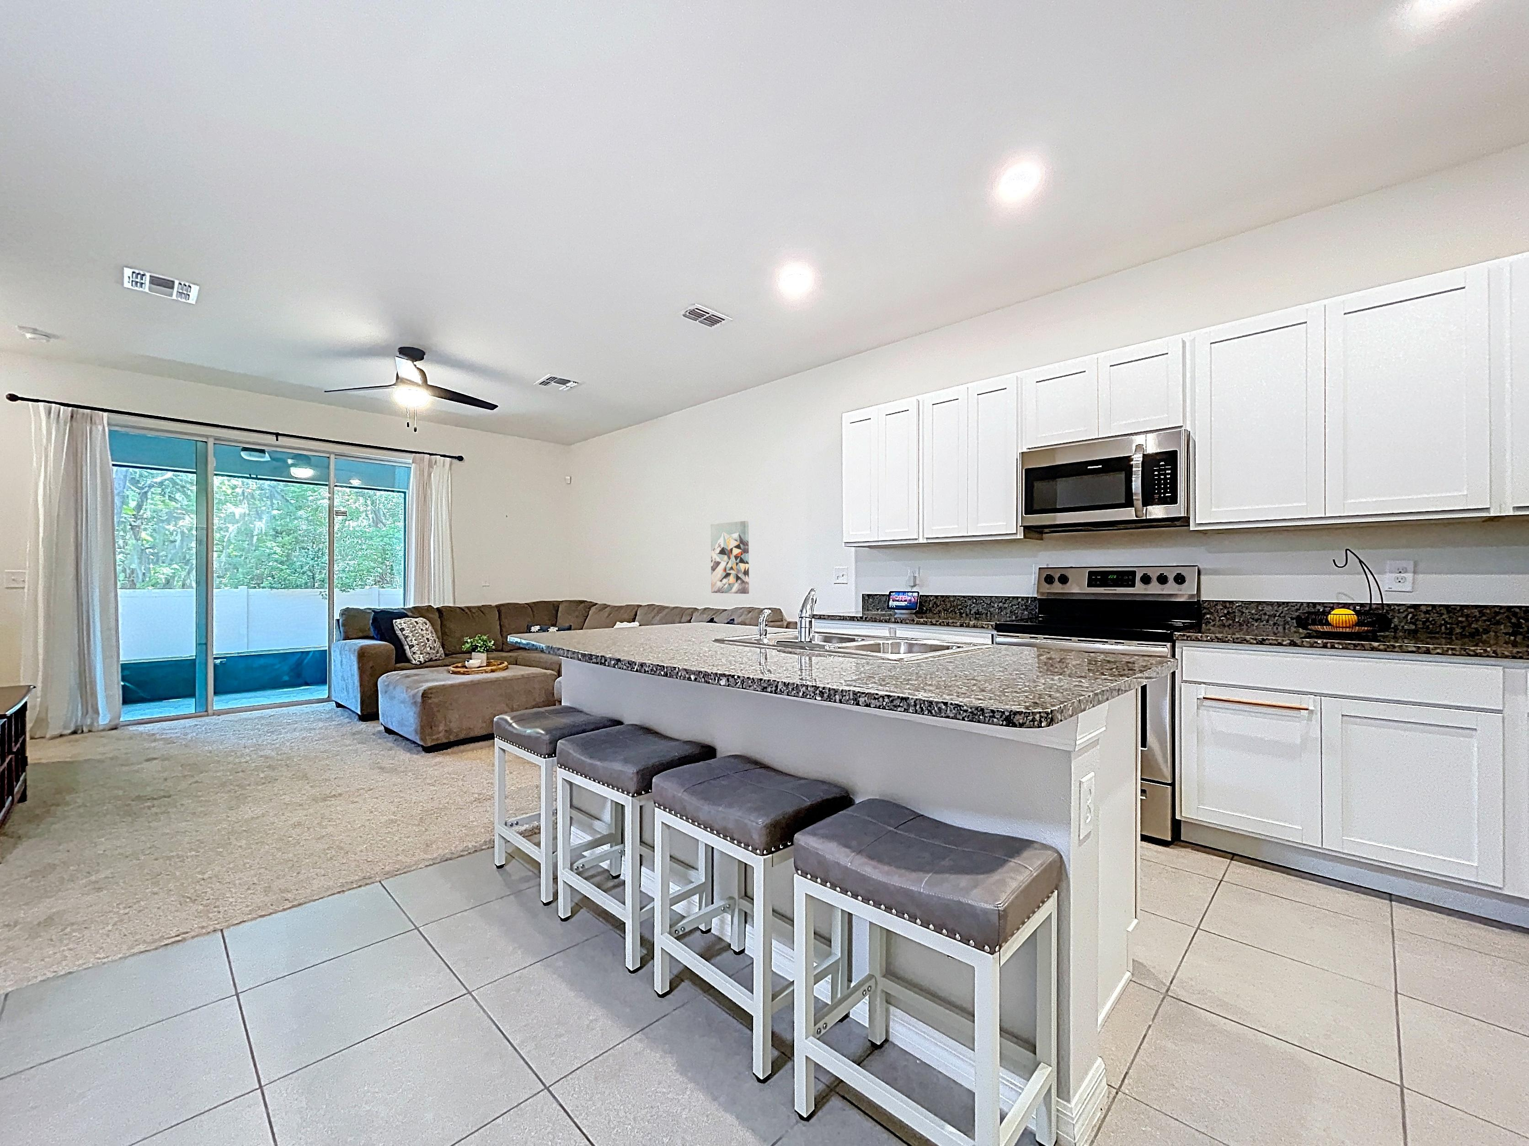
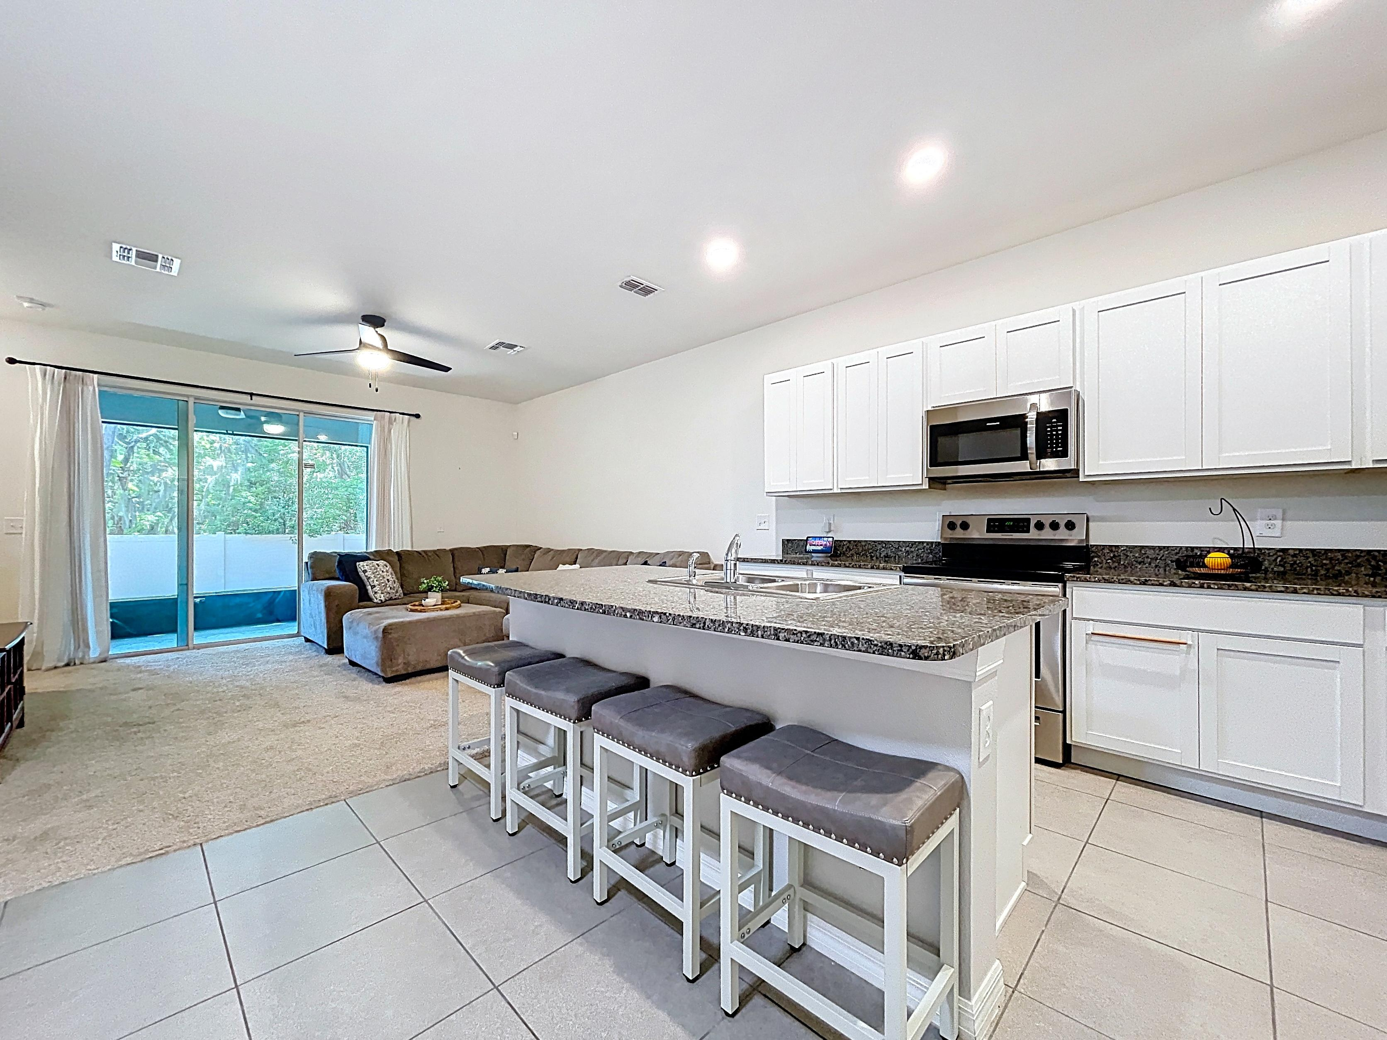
- wall art [710,520,749,595]
